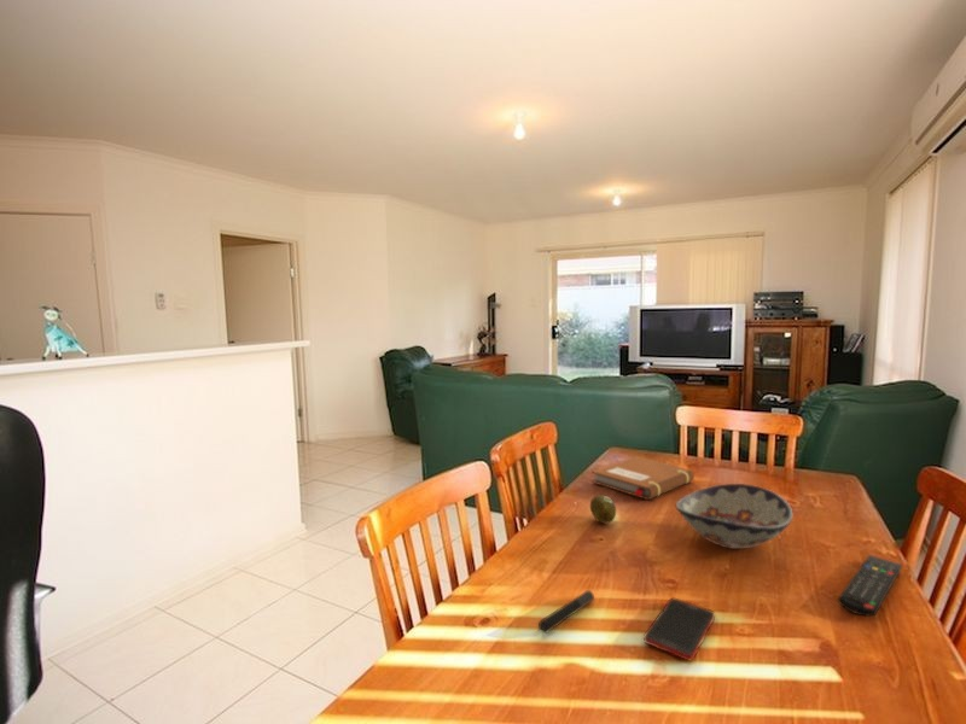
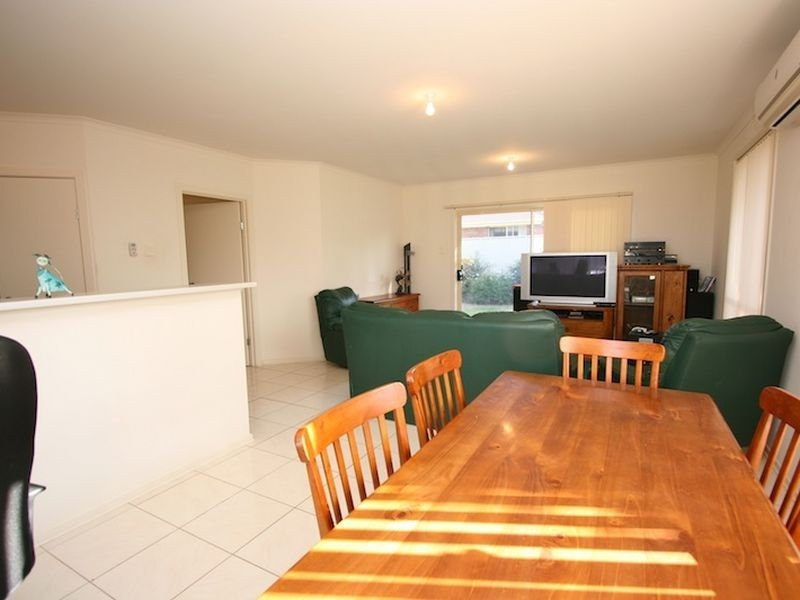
- remote control [837,554,903,618]
- decorative bowl [675,483,795,550]
- pen [536,589,595,635]
- cell phone [642,596,716,662]
- notebook [590,455,696,501]
- fruit [589,494,617,525]
